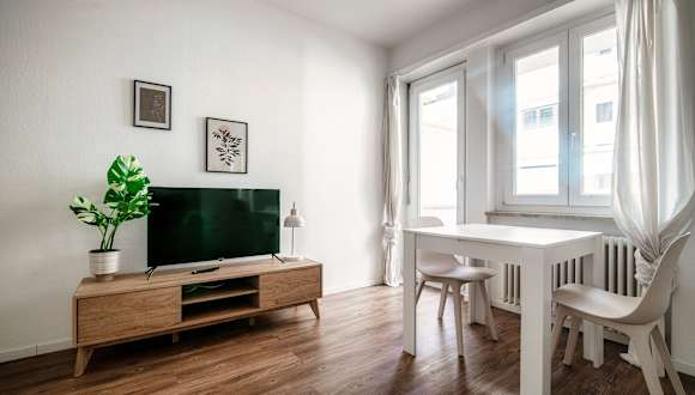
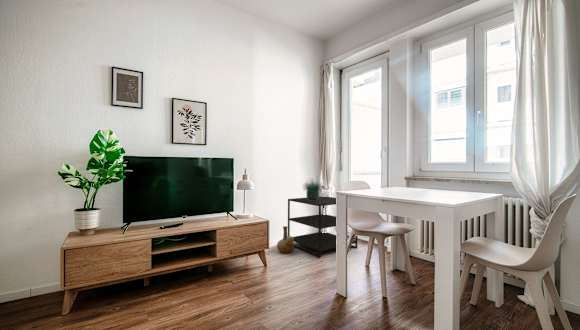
+ vase [276,225,295,255]
+ side table [287,195,358,259]
+ potted plant [301,177,325,201]
